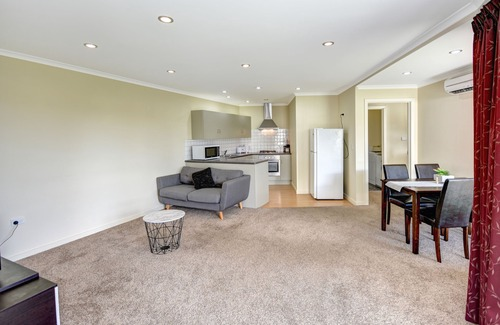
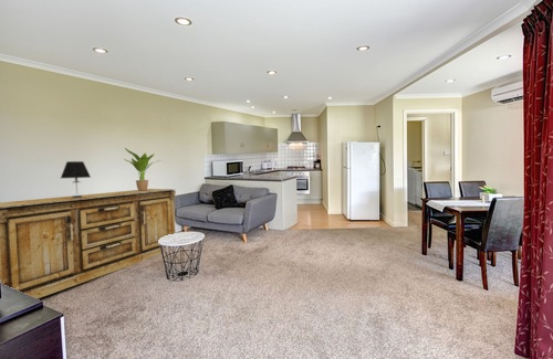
+ potted plant [123,147,160,191]
+ table lamp [60,160,92,198]
+ sideboard [0,188,177,299]
